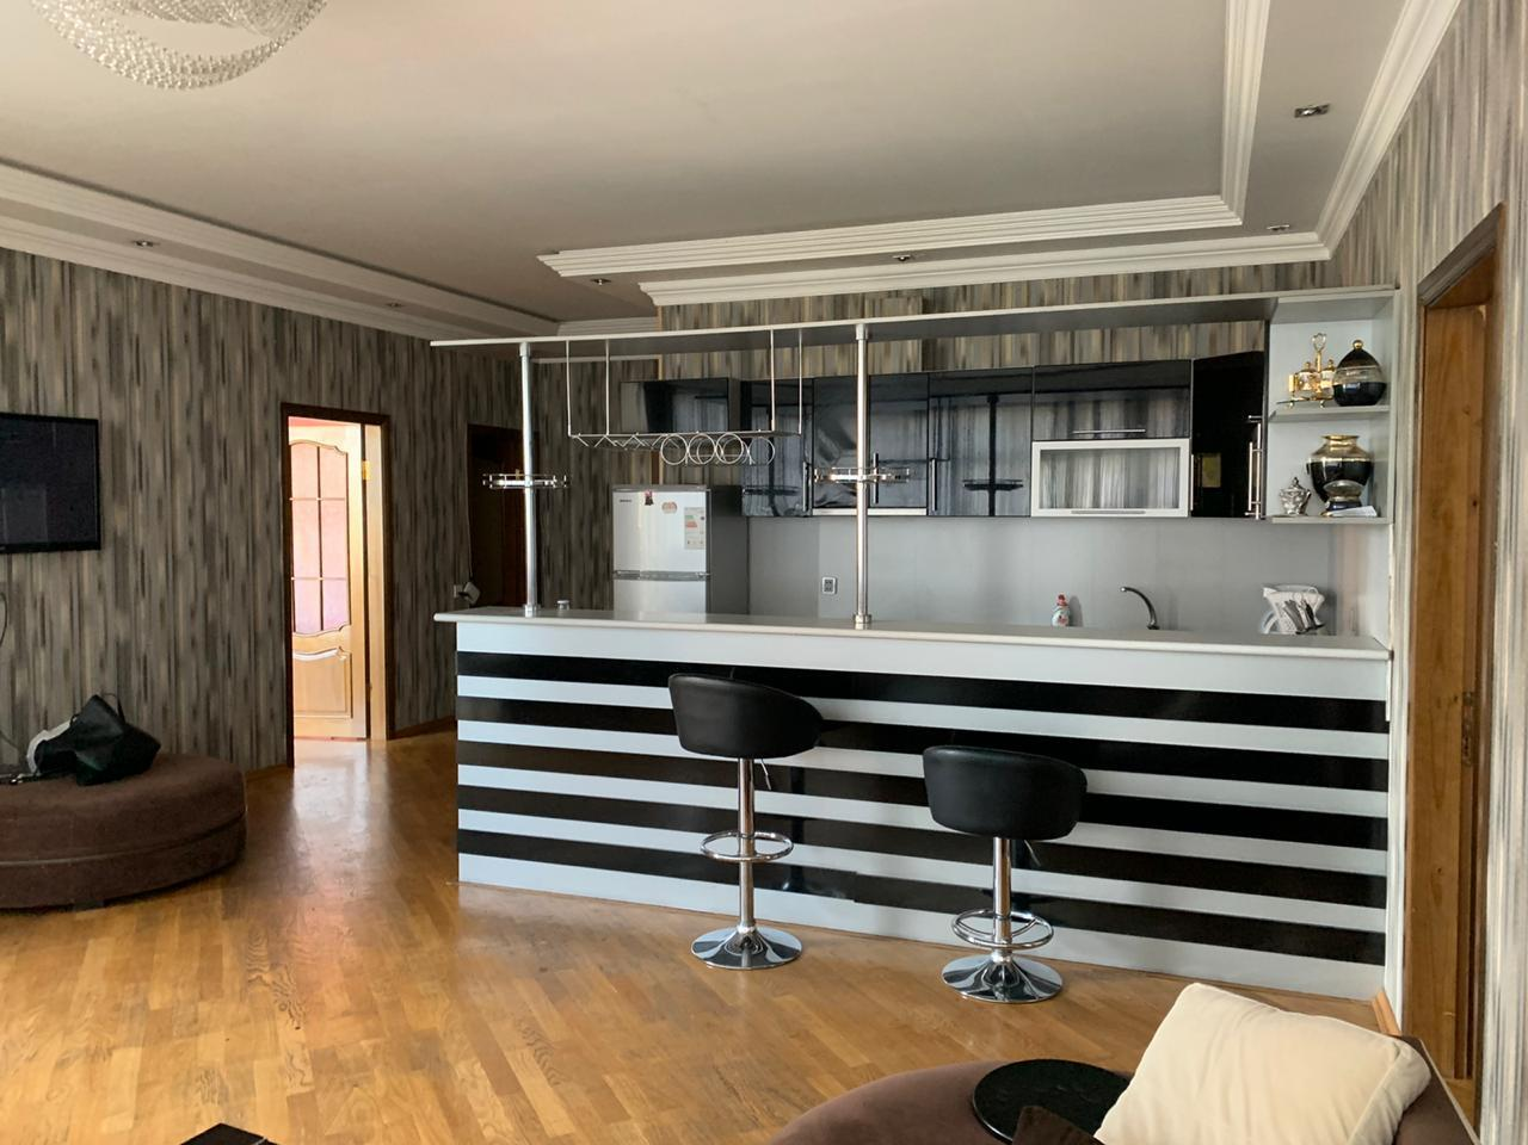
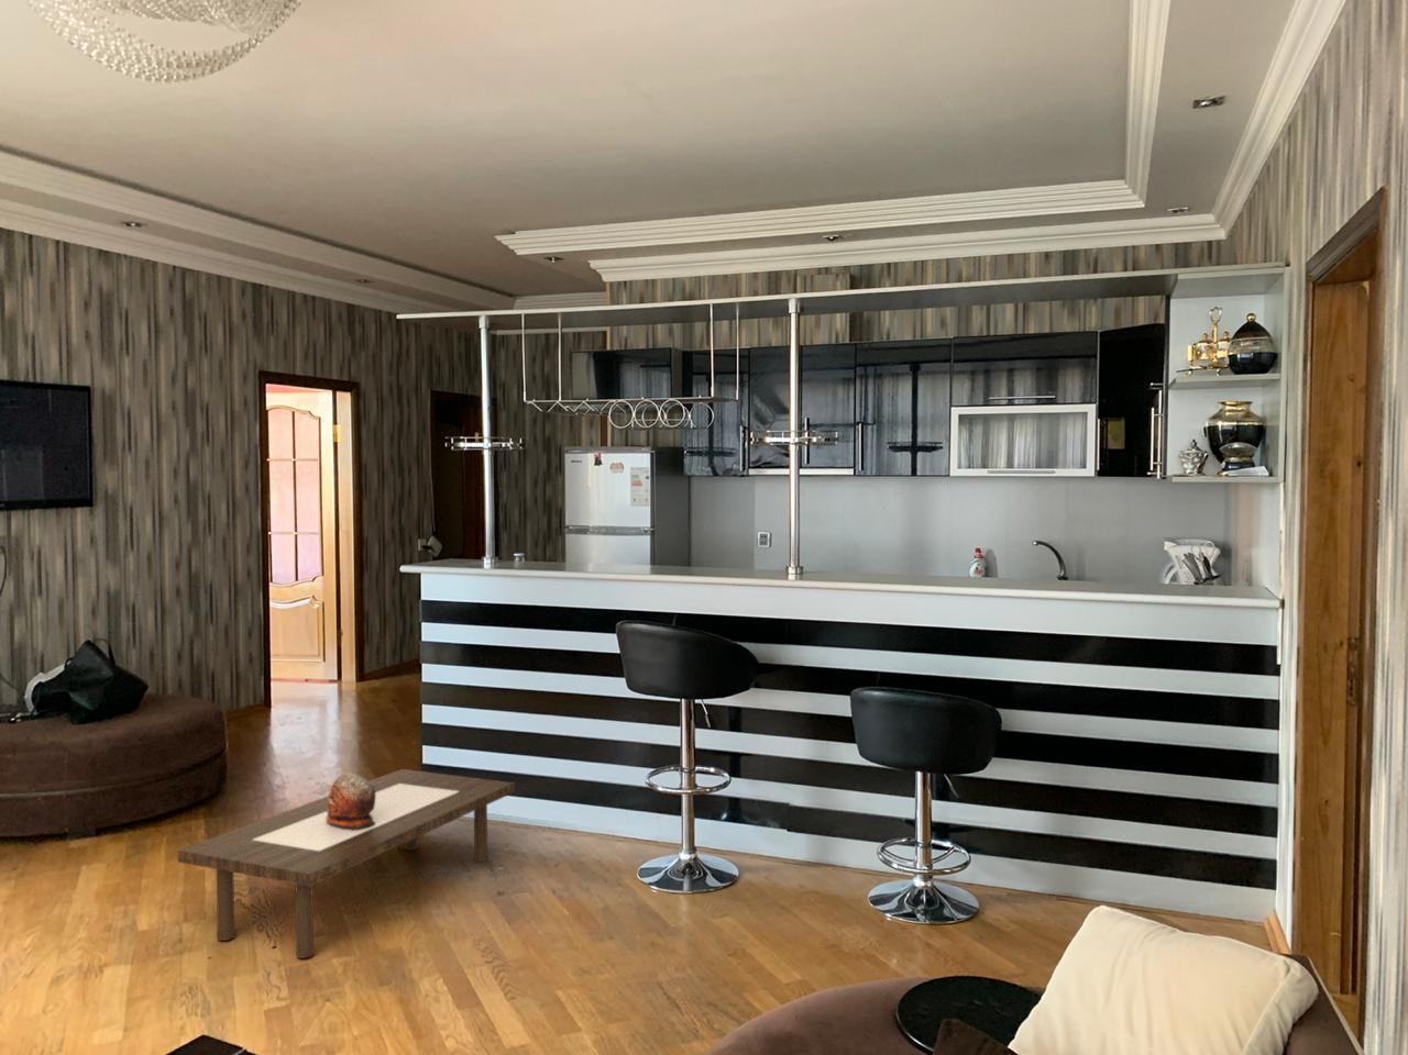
+ coffee table [177,768,516,960]
+ decorative egg [326,772,376,831]
